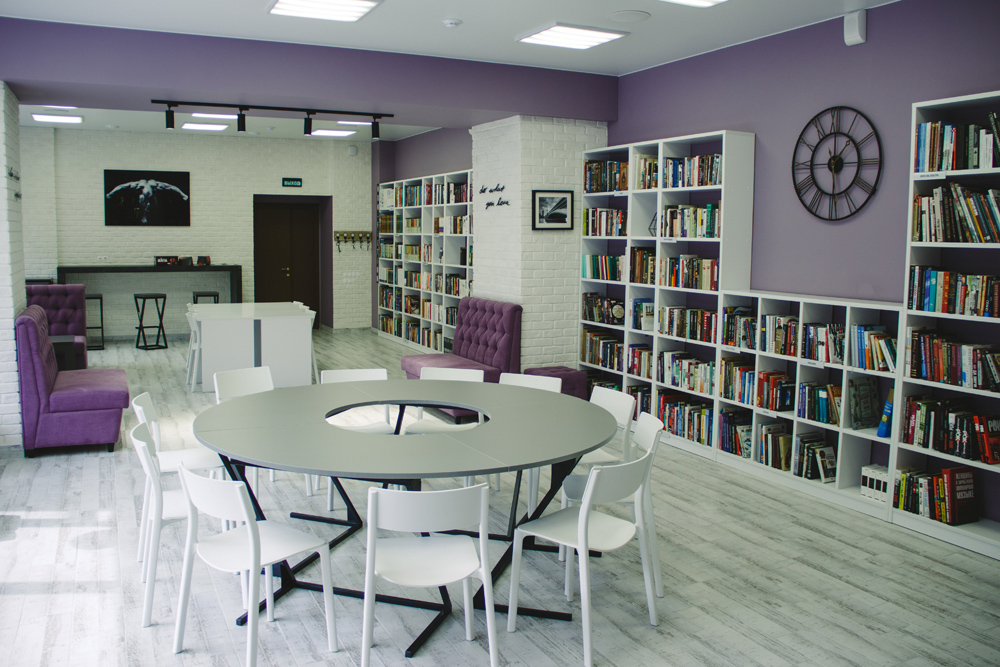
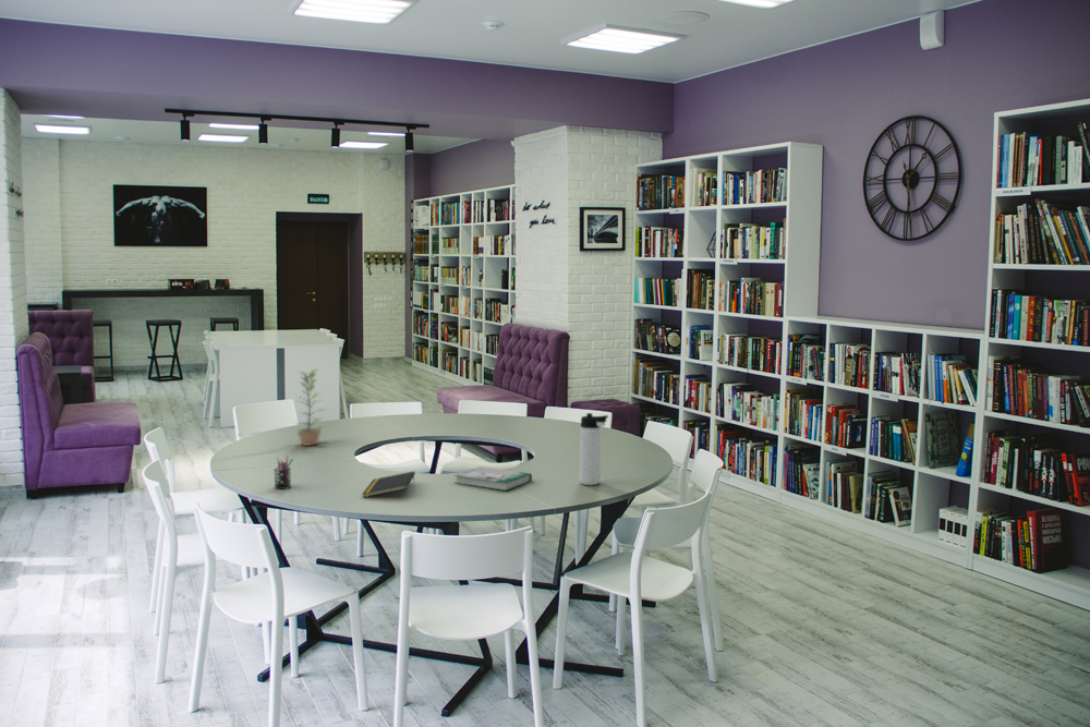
+ thermos bottle [578,412,609,486]
+ notepad [362,470,416,498]
+ plant [295,368,329,447]
+ book [453,465,533,492]
+ pen holder [274,456,294,490]
